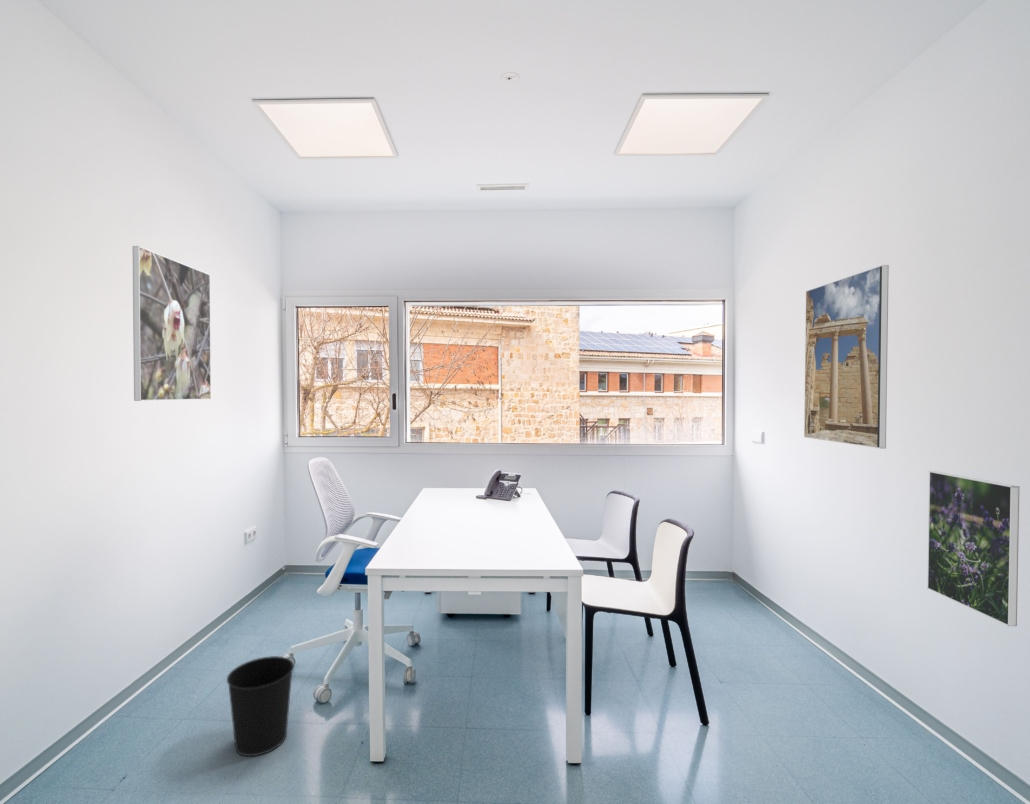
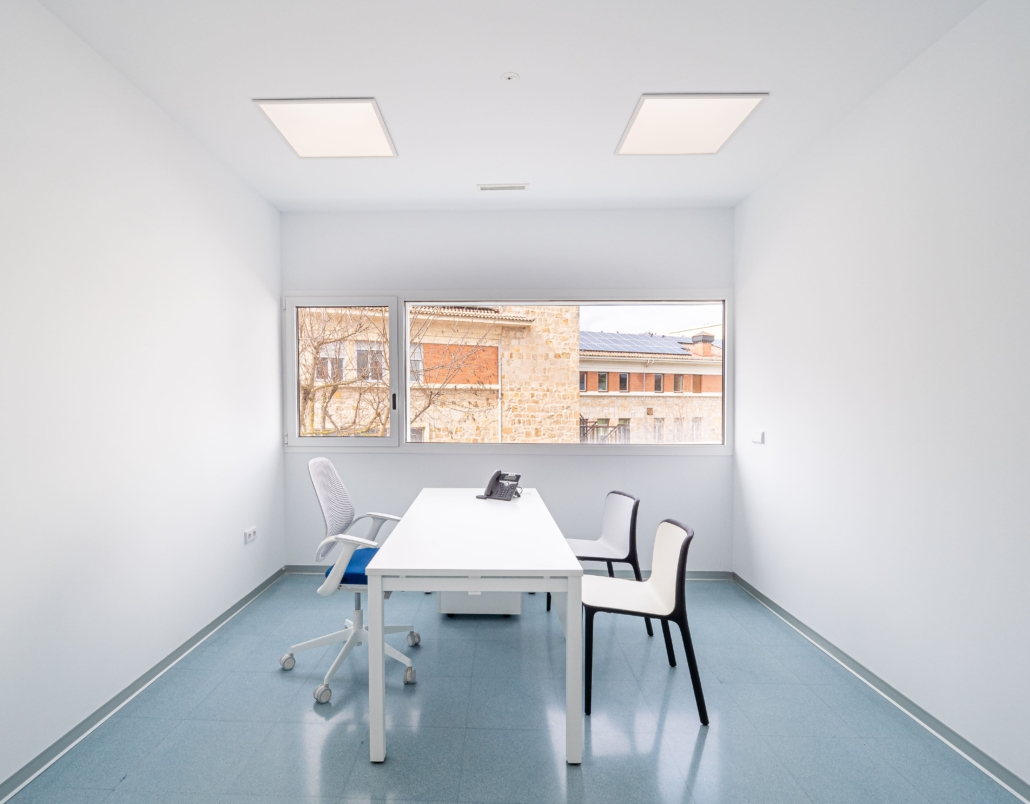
- wastebasket [226,655,295,757]
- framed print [926,470,1021,627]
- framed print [803,264,890,450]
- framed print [132,245,212,402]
